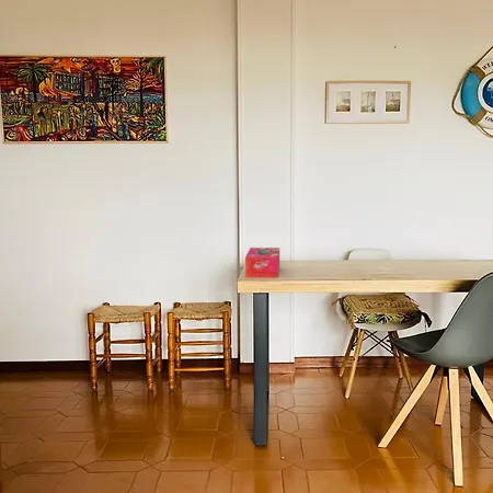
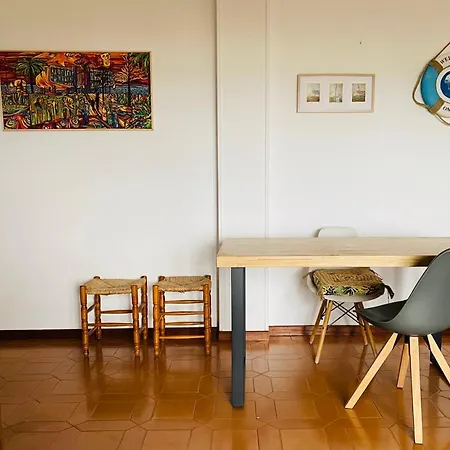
- tissue box [244,246,280,278]
